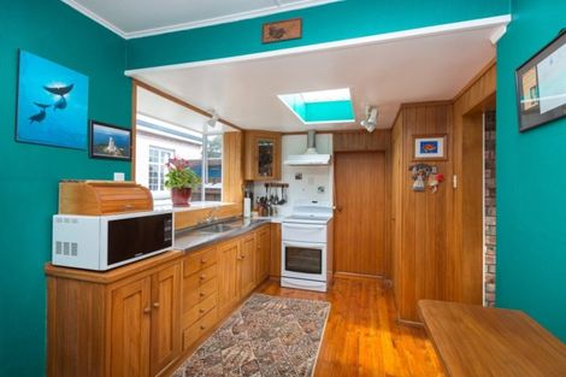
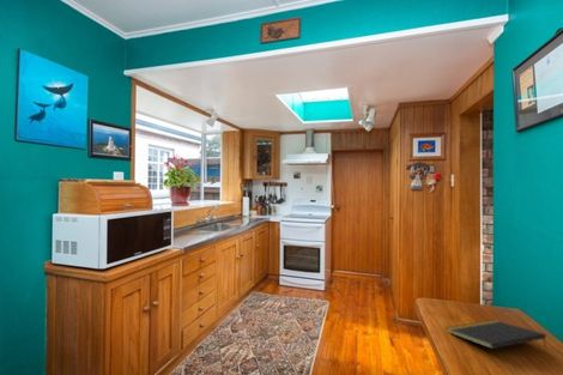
+ notepad [444,319,547,350]
